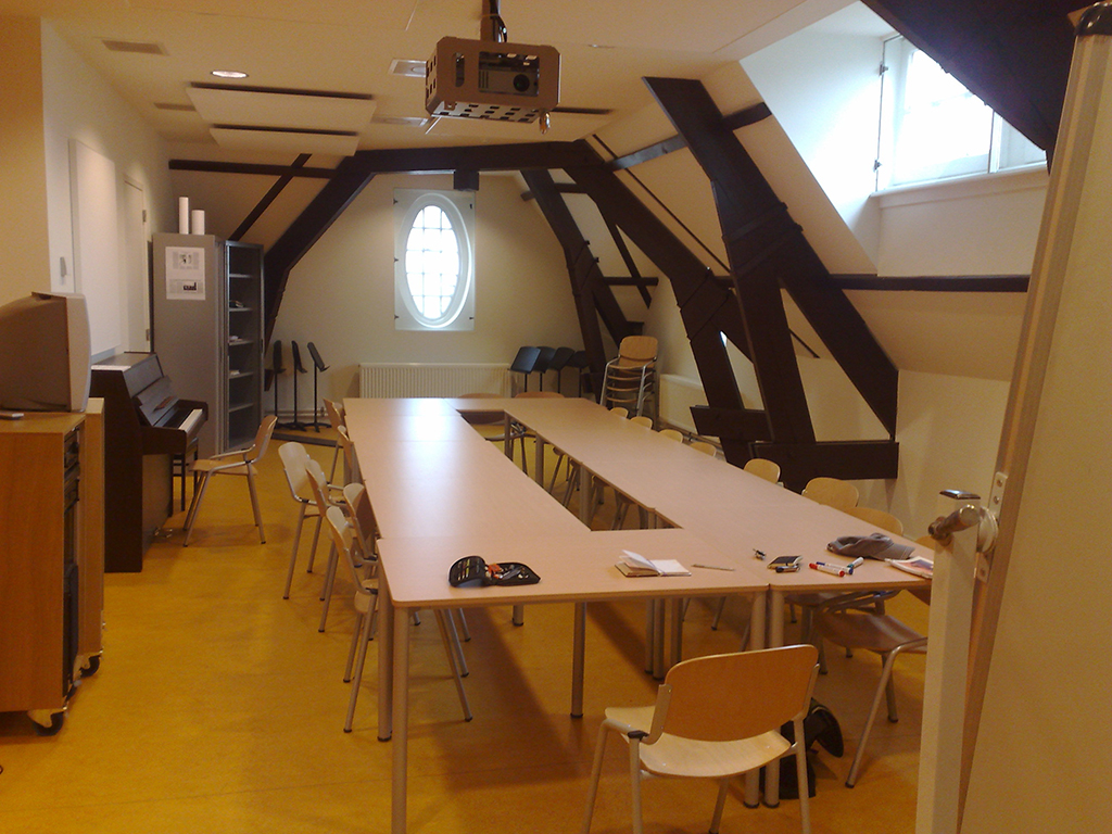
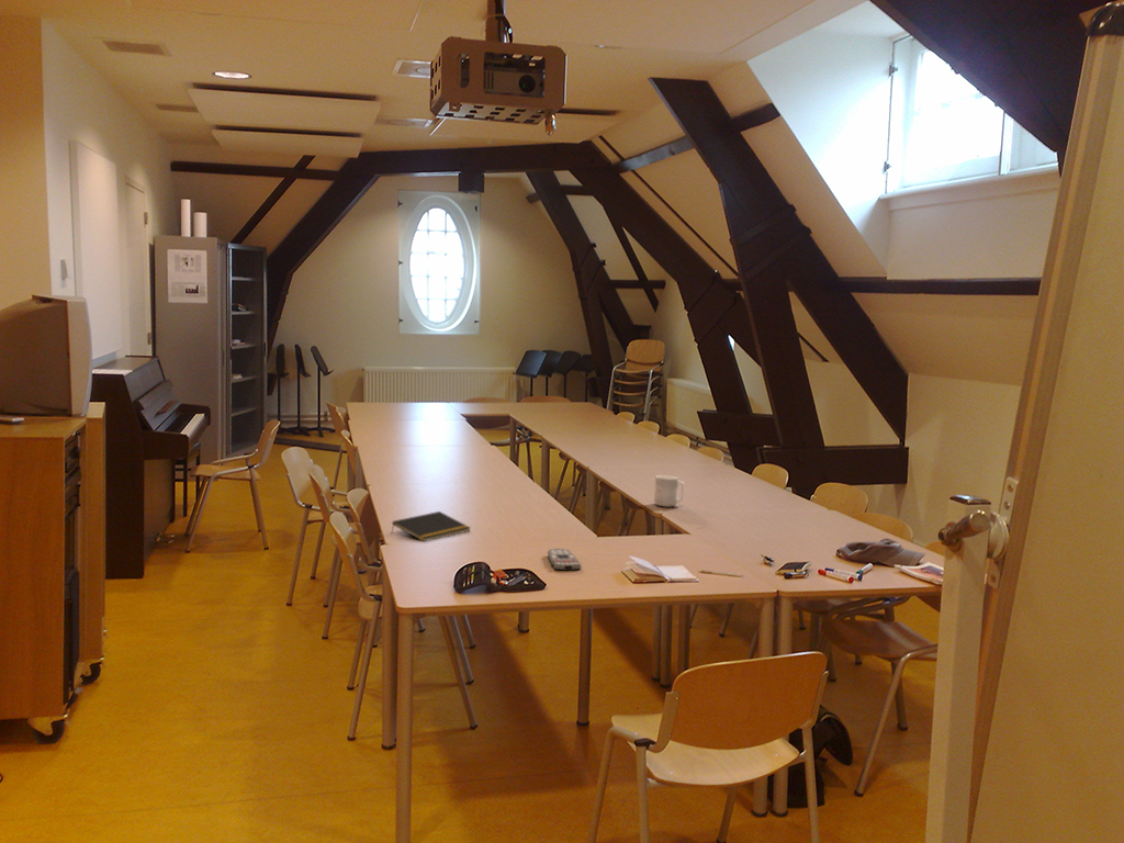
+ remote control [547,548,582,572]
+ notepad [391,510,472,542]
+ mug [653,474,686,507]
